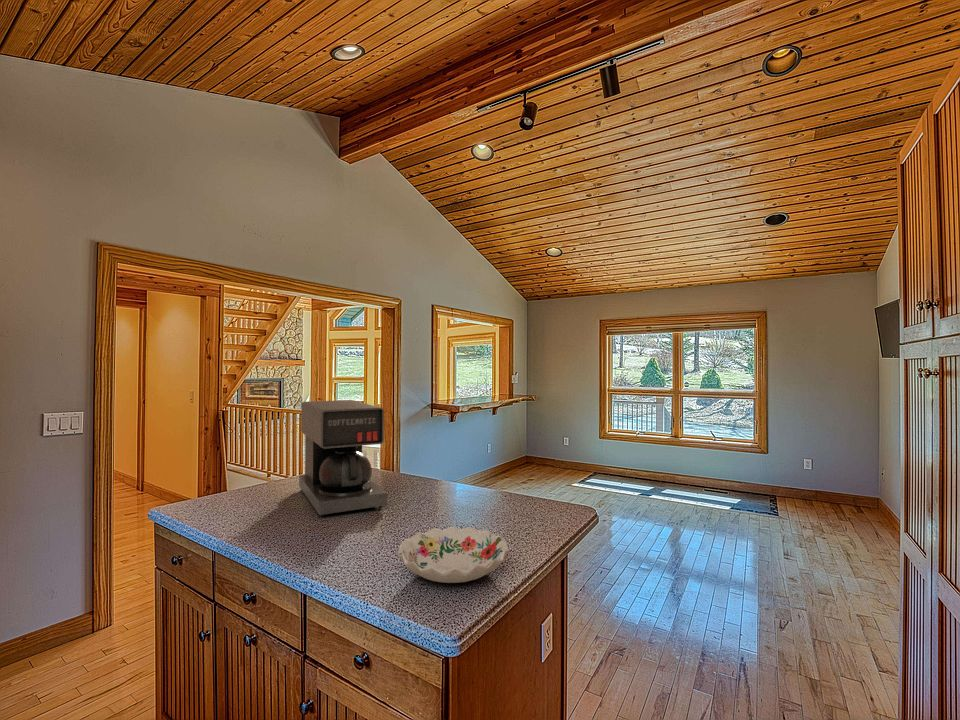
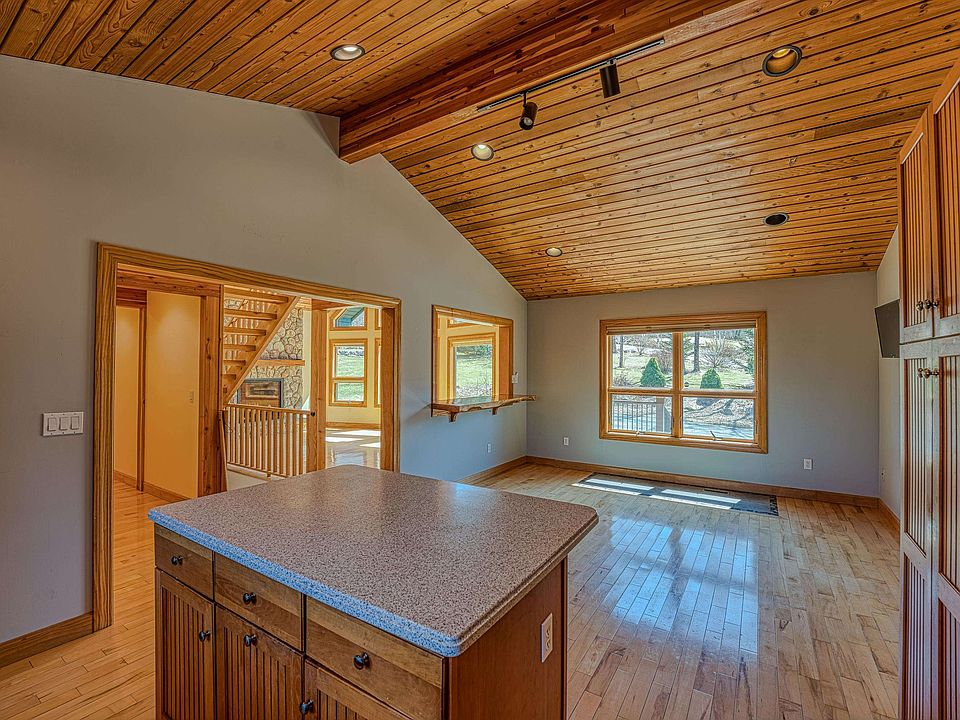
- coffee maker [298,399,388,518]
- decorative bowl [397,525,510,584]
